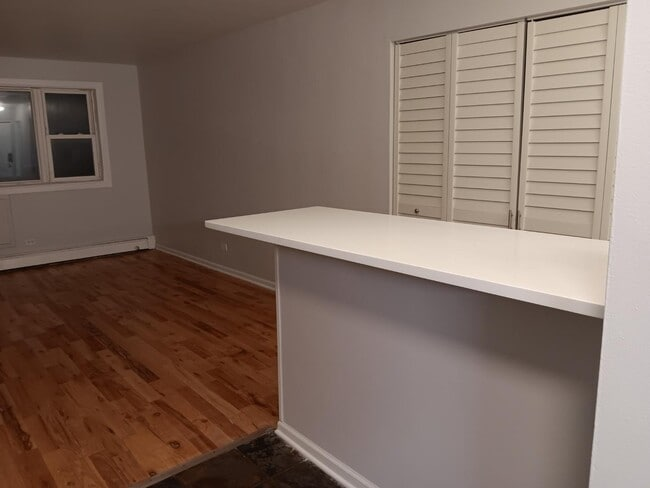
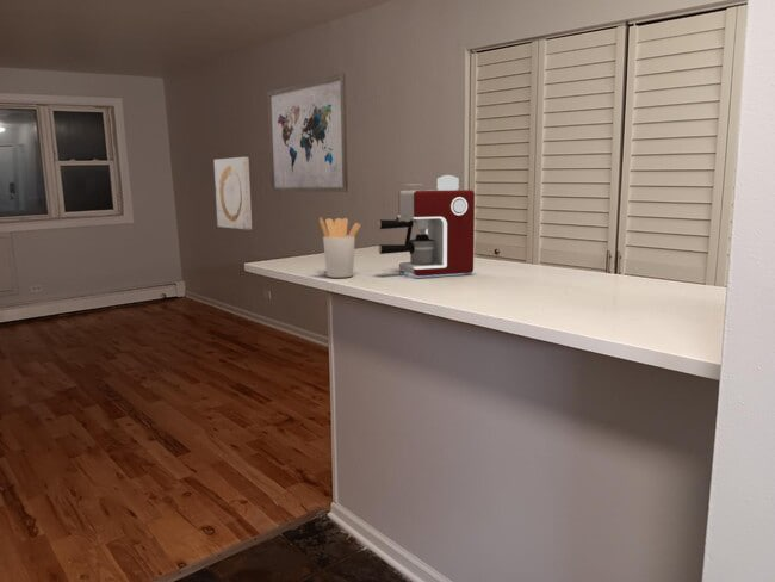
+ utensil holder [318,216,361,279]
+ wall art [266,73,349,193]
+ wall art [212,156,253,230]
+ coffee maker [377,174,476,278]
